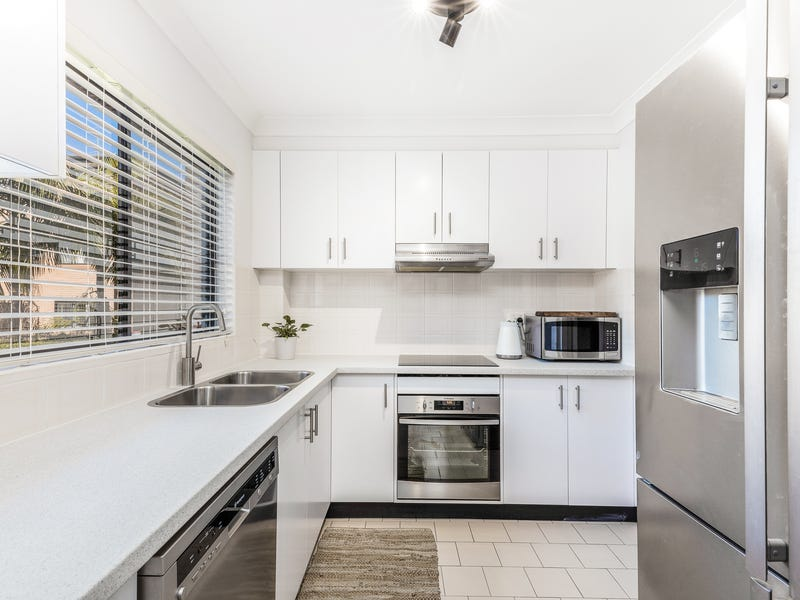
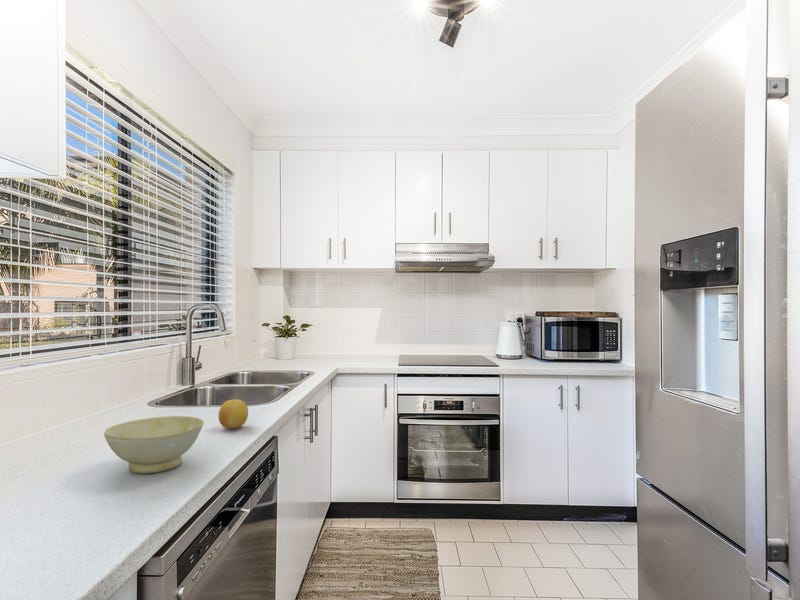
+ fruit [218,398,249,430]
+ bowl [103,415,205,474]
